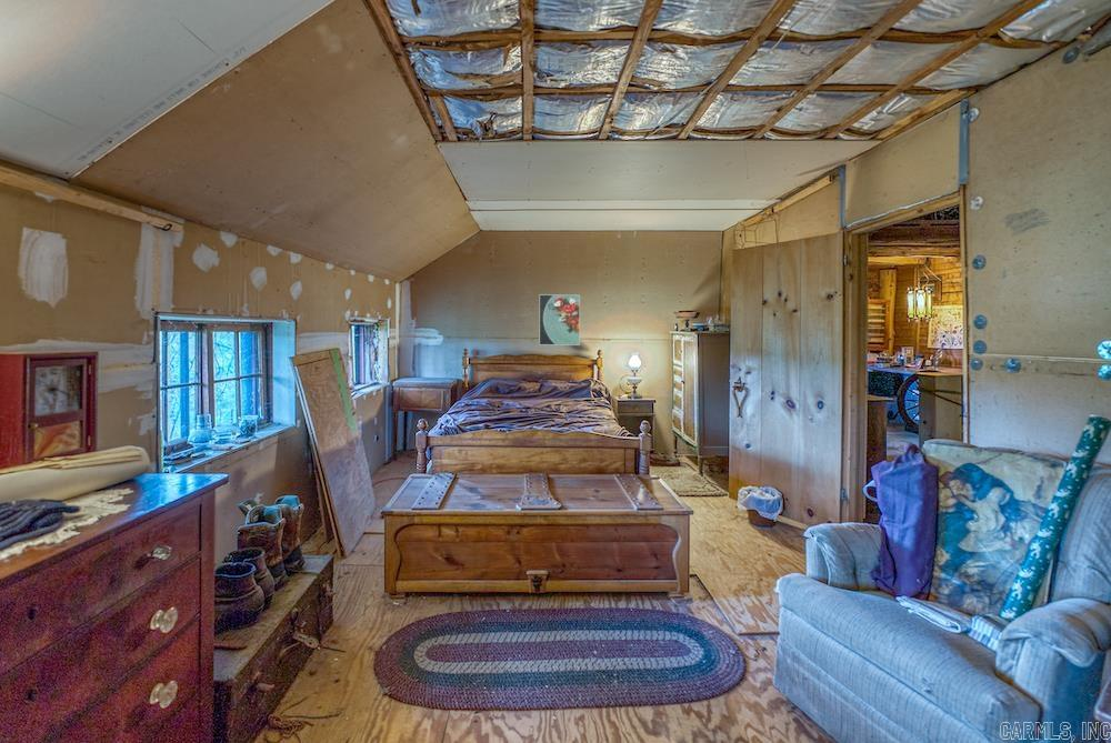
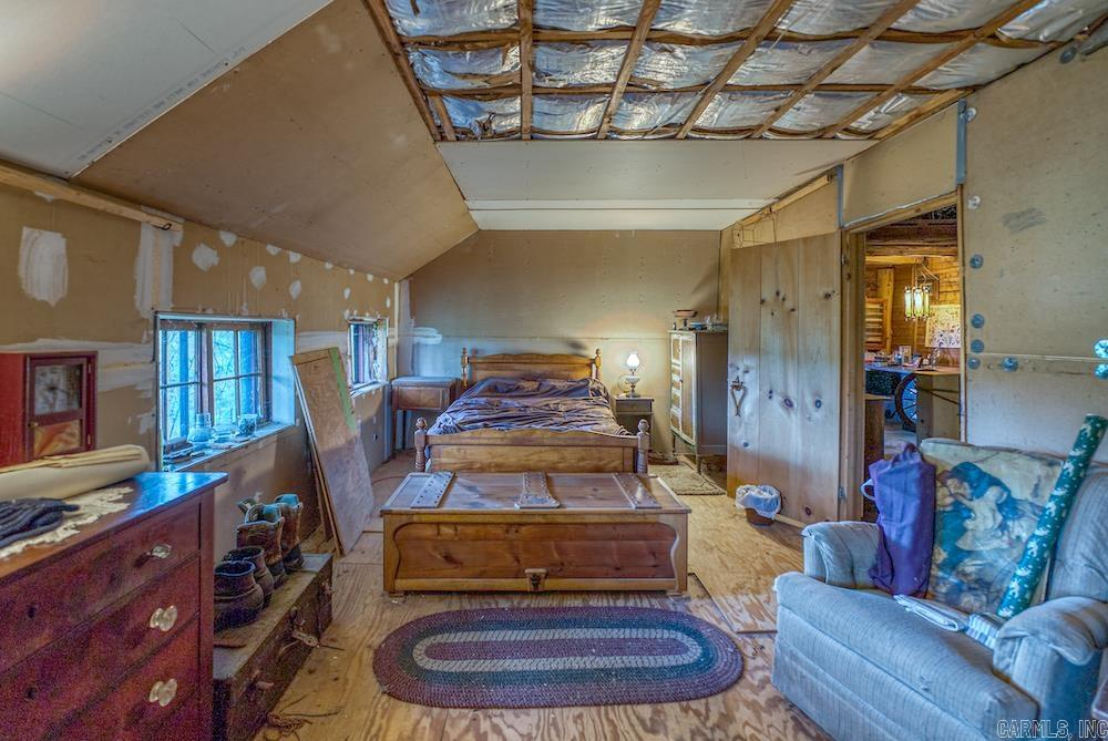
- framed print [538,293,581,347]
